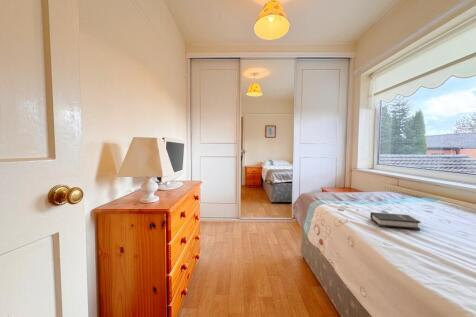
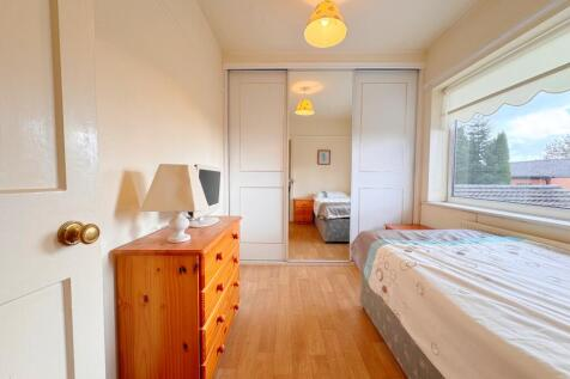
- hardback book [369,211,422,231]
